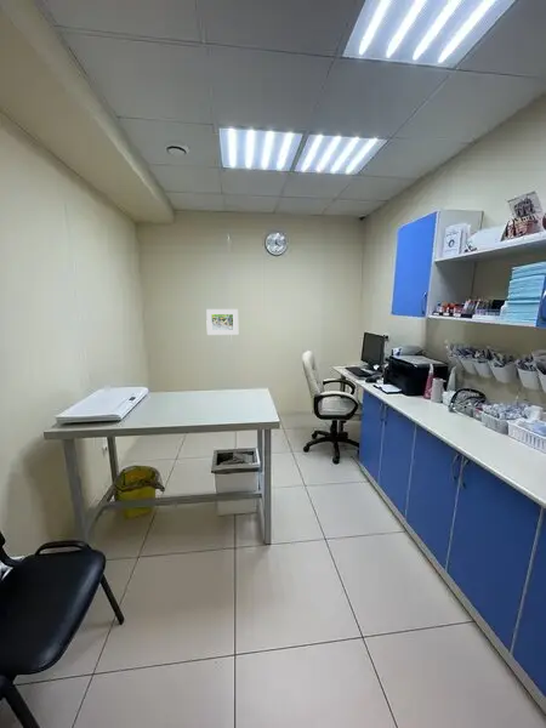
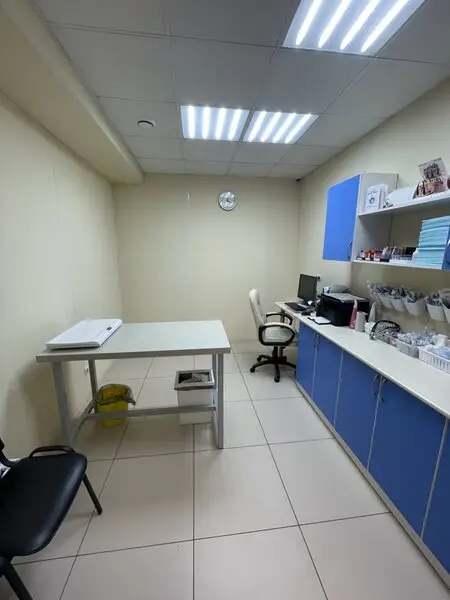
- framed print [205,308,239,336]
